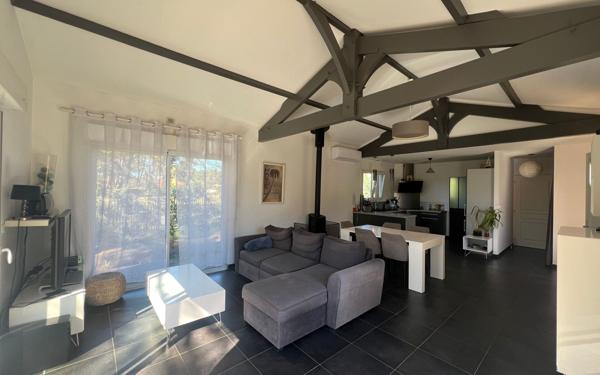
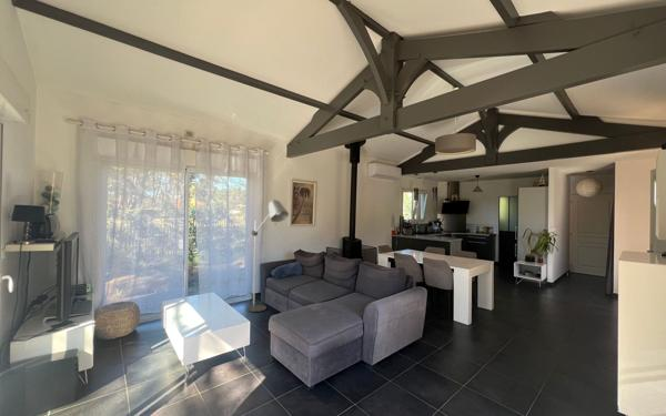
+ floor lamp [245,199,290,313]
